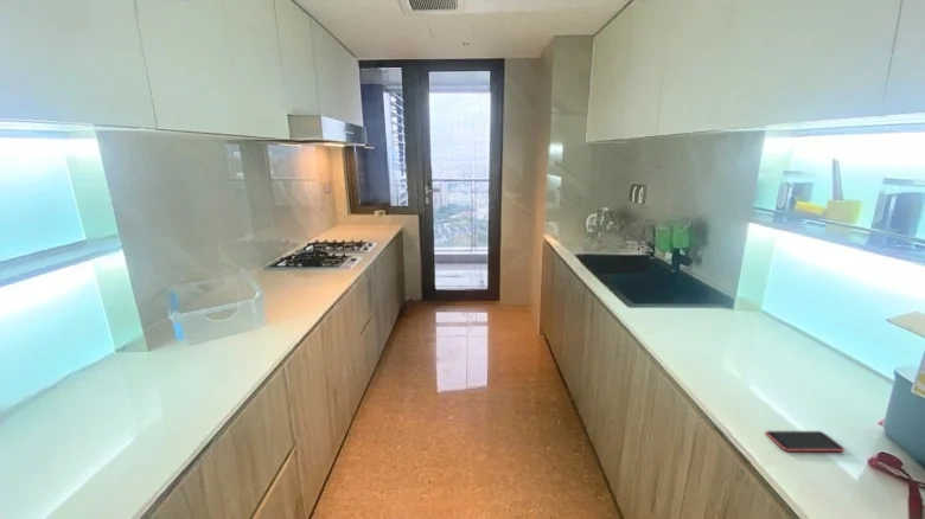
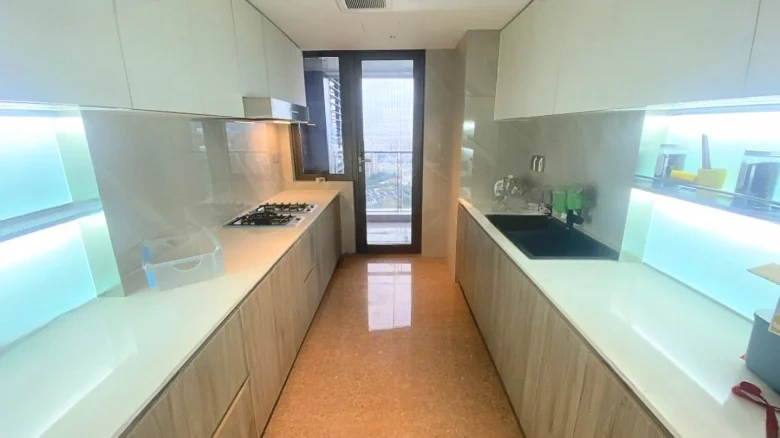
- smartphone [765,430,846,453]
